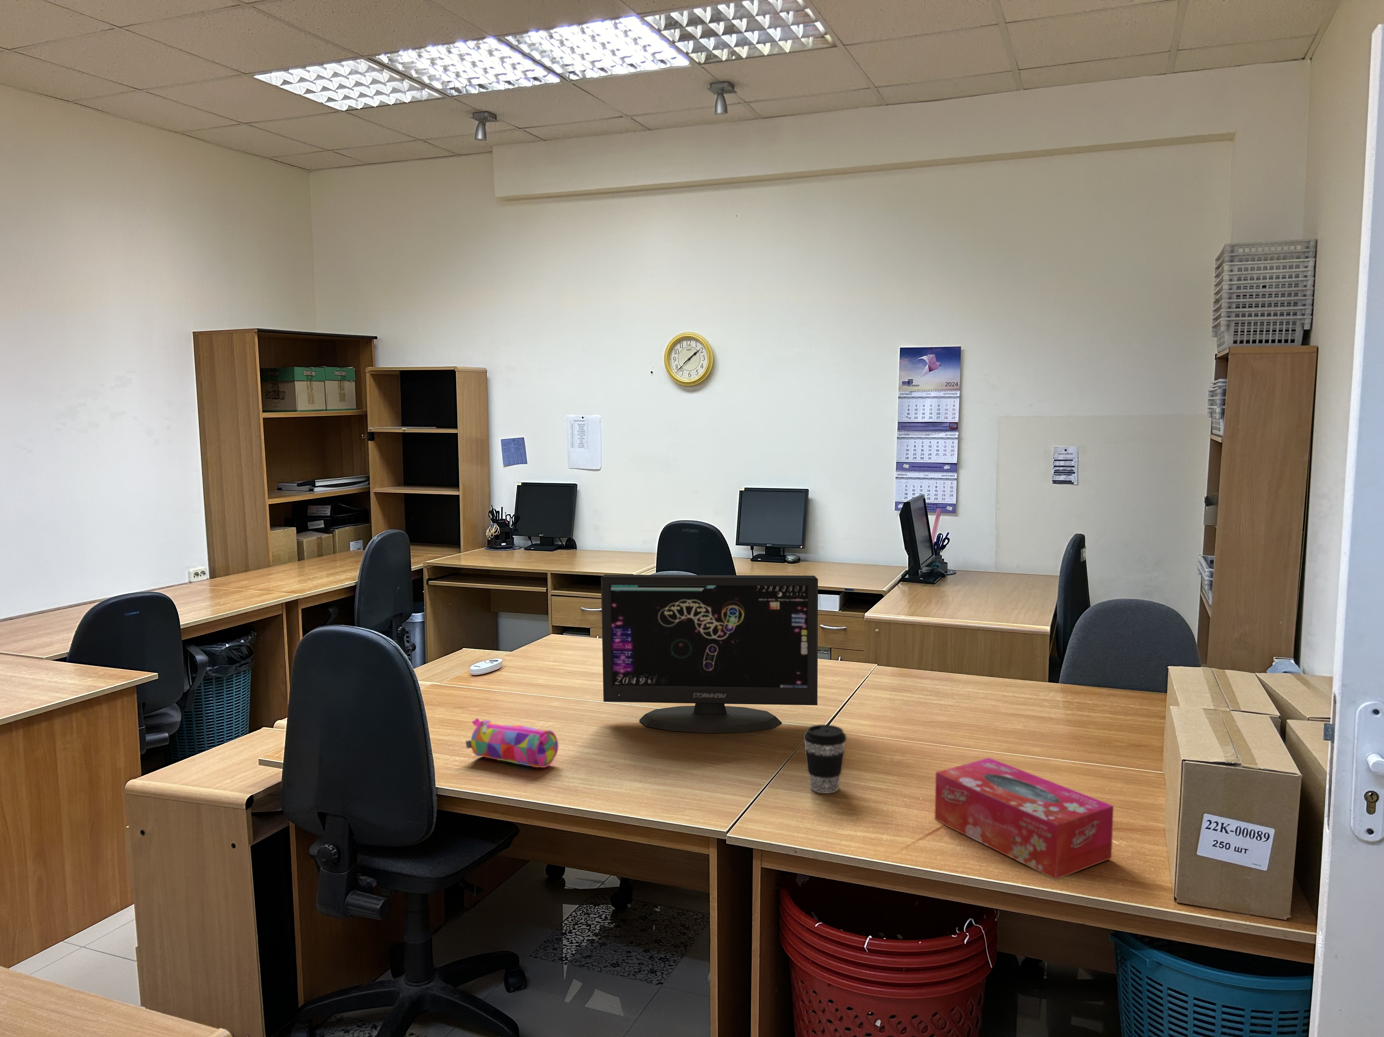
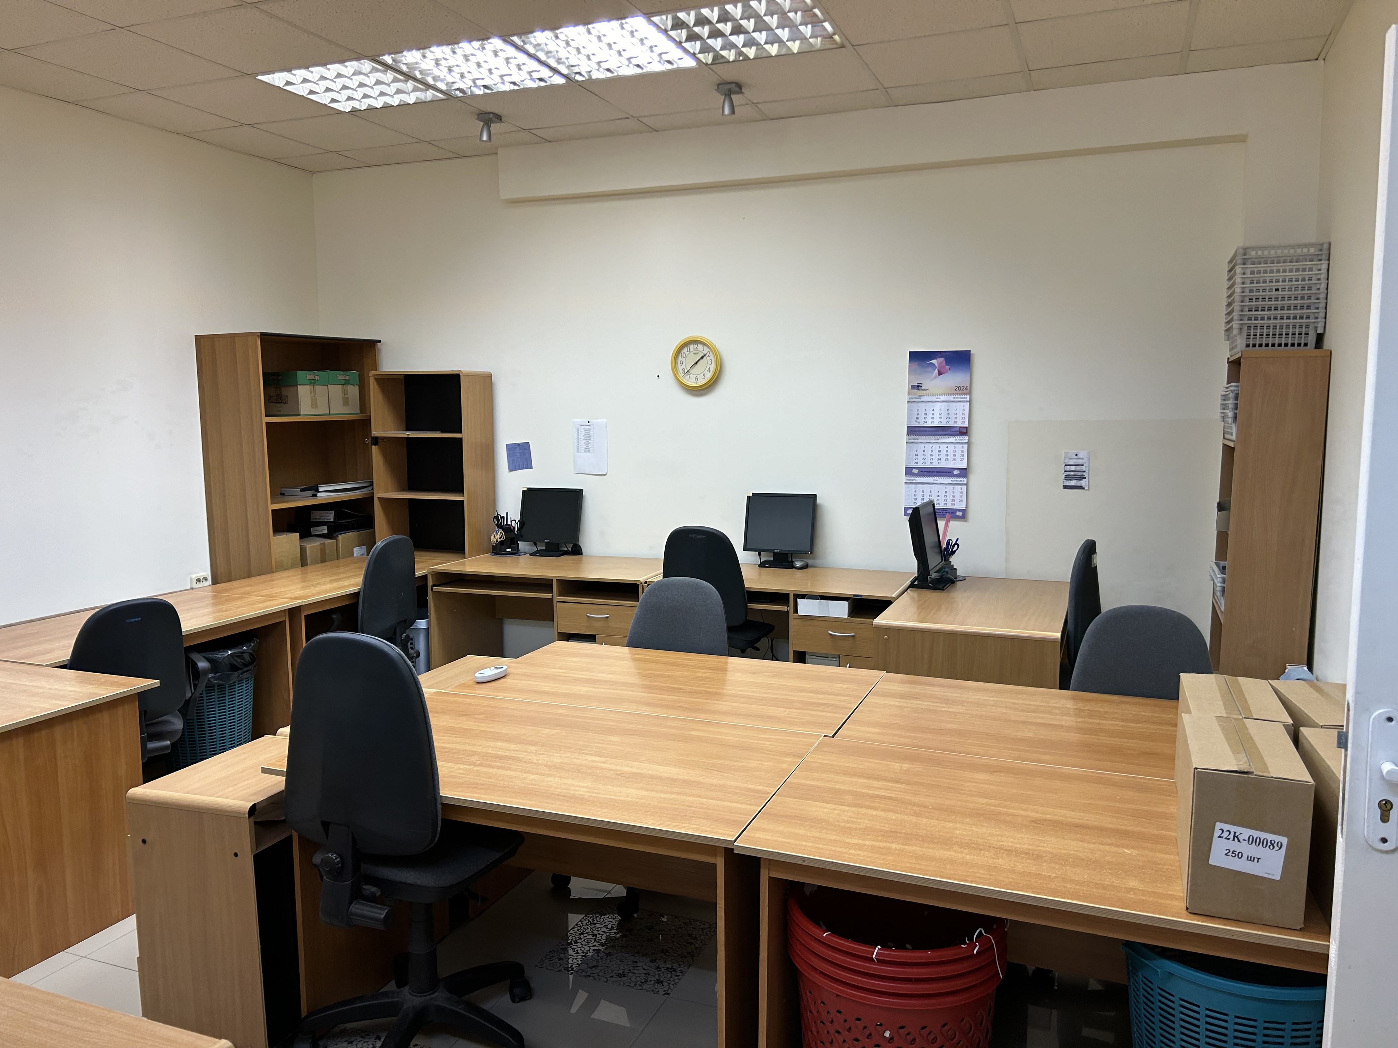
- pencil case [465,718,559,768]
- computer monitor [600,574,818,733]
- tissue box [934,757,1114,880]
- coffee cup [803,724,847,794]
